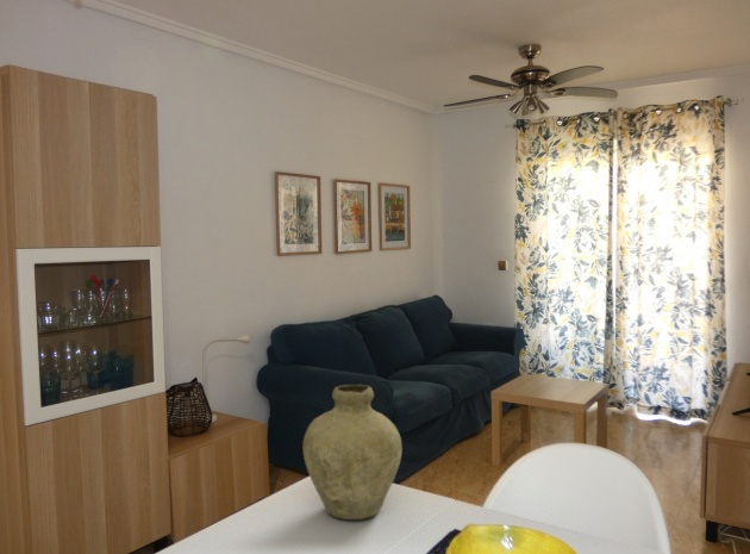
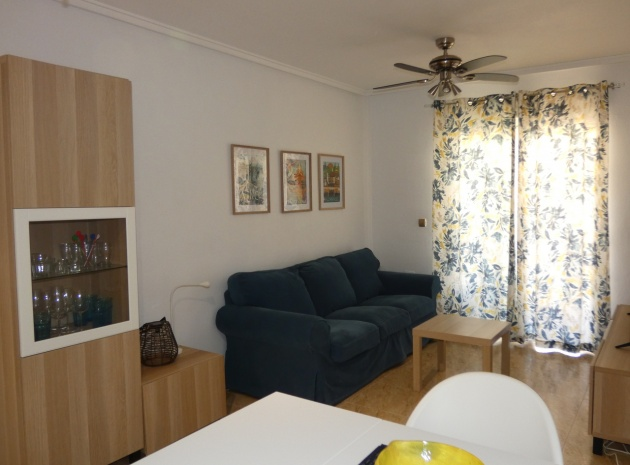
- vase [302,384,404,521]
